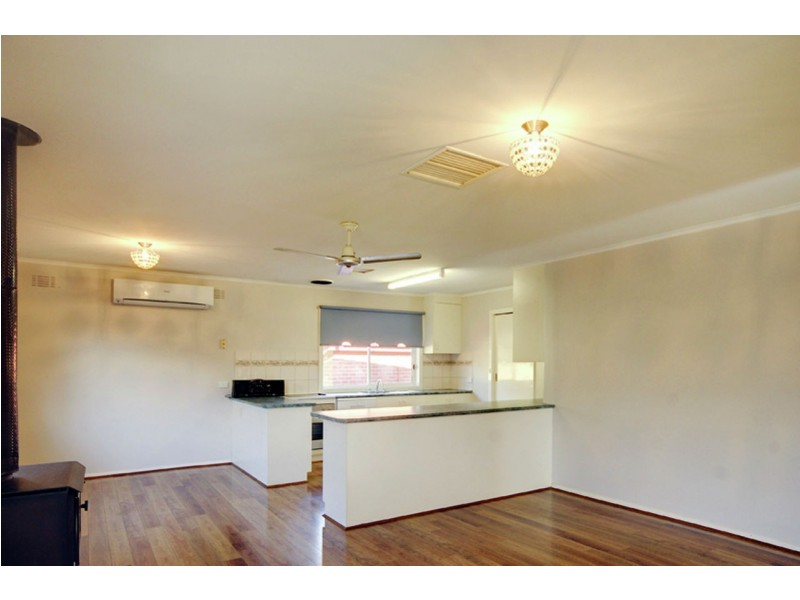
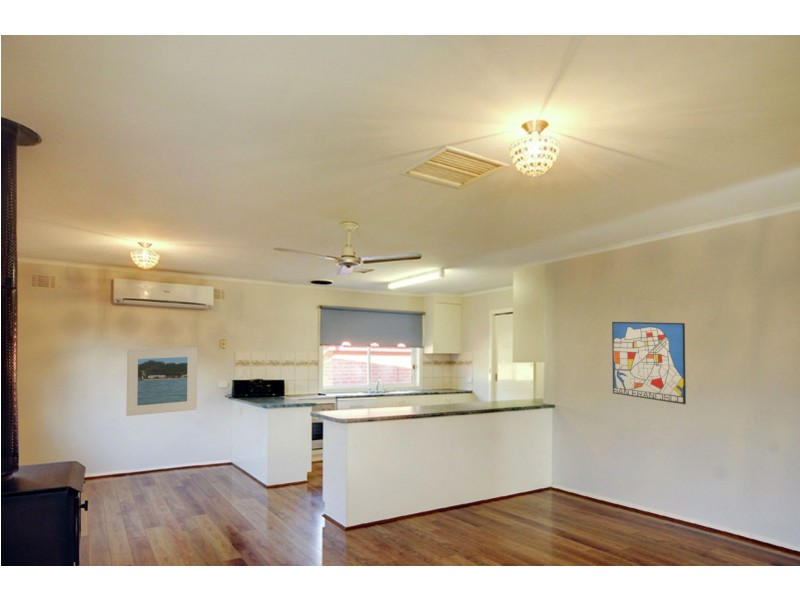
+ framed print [125,347,198,417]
+ wall art [611,321,687,405]
